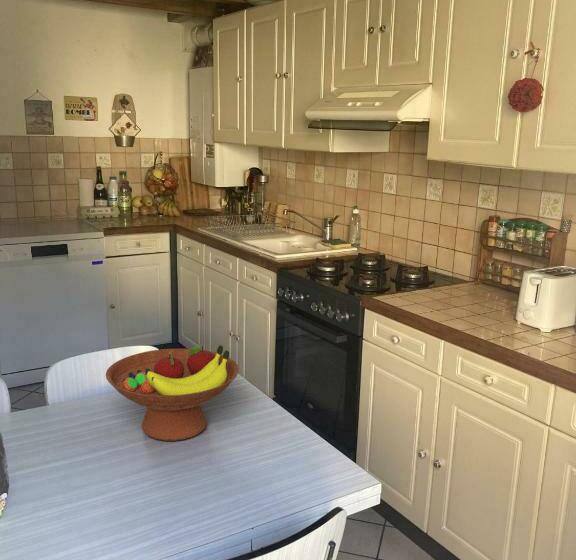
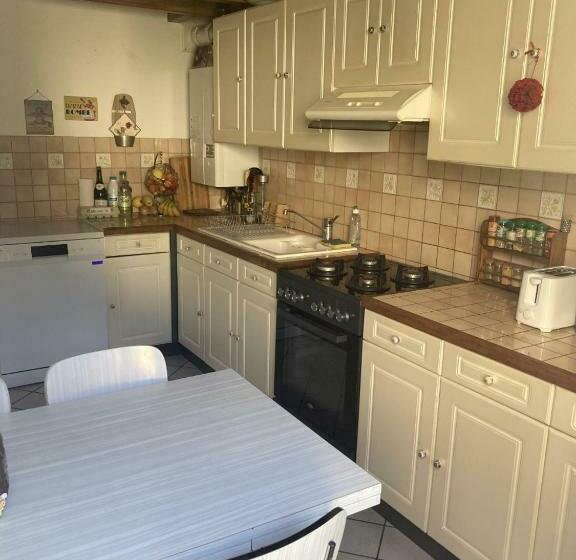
- fruit bowl [105,344,240,442]
